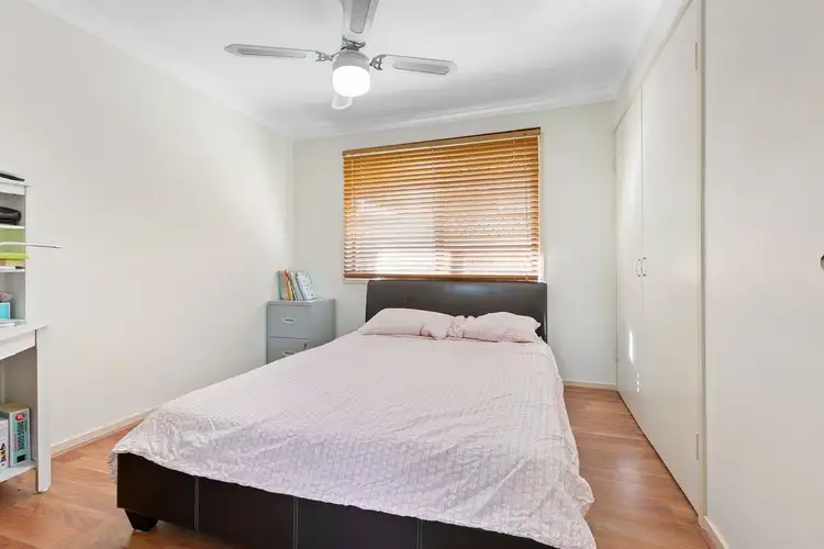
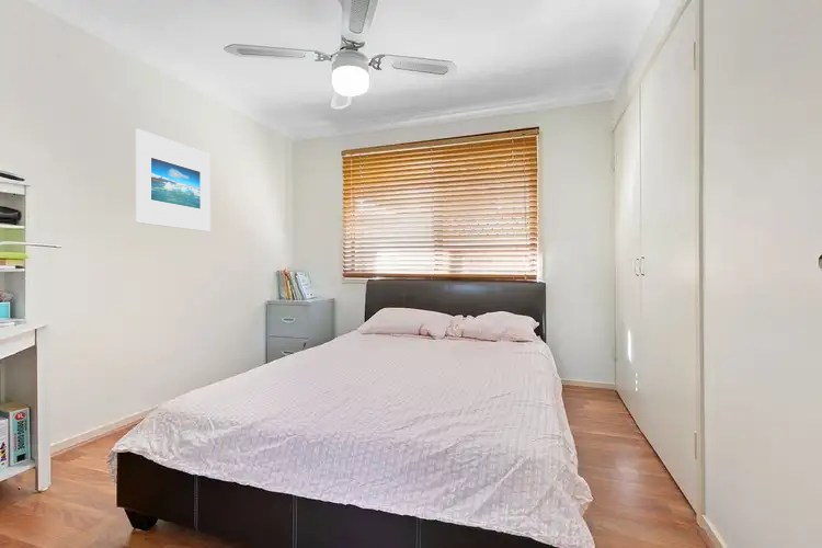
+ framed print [135,128,212,232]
